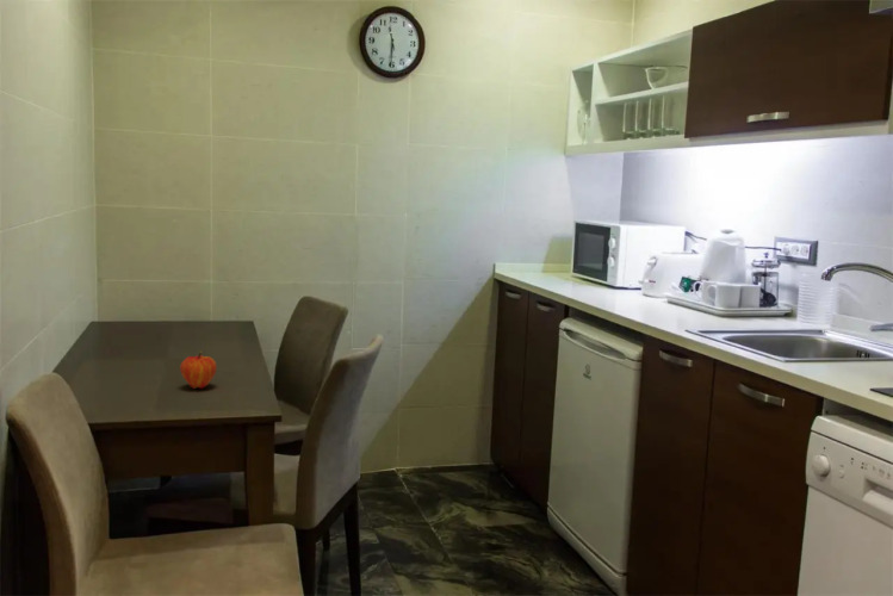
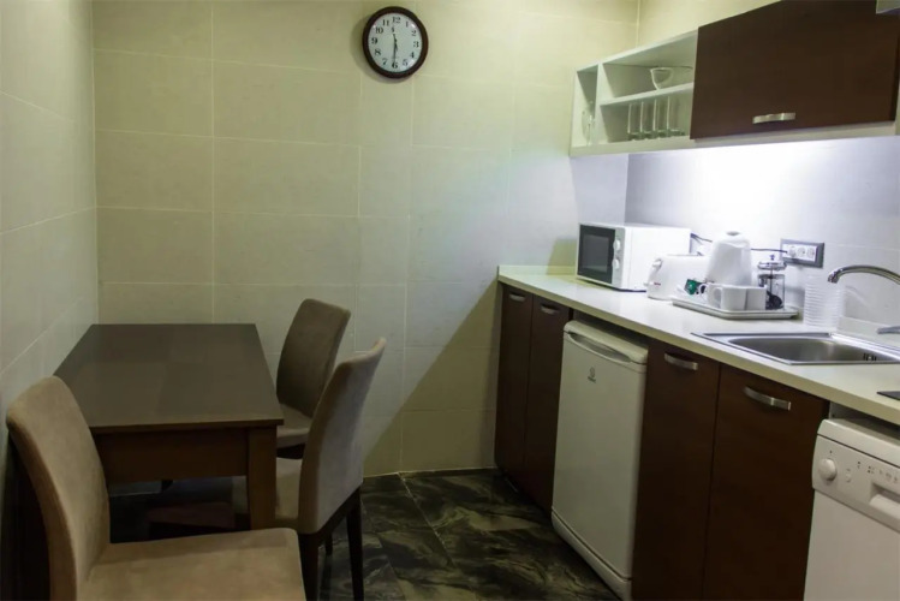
- fruit [179,350,218,390]
